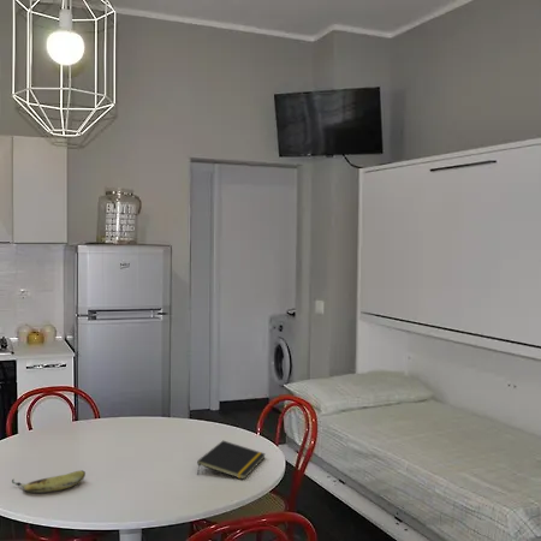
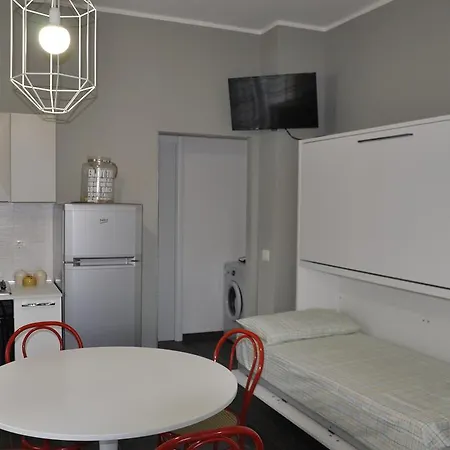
- notepad [196,440,267,481]
- fruit [11,469,87,494]
